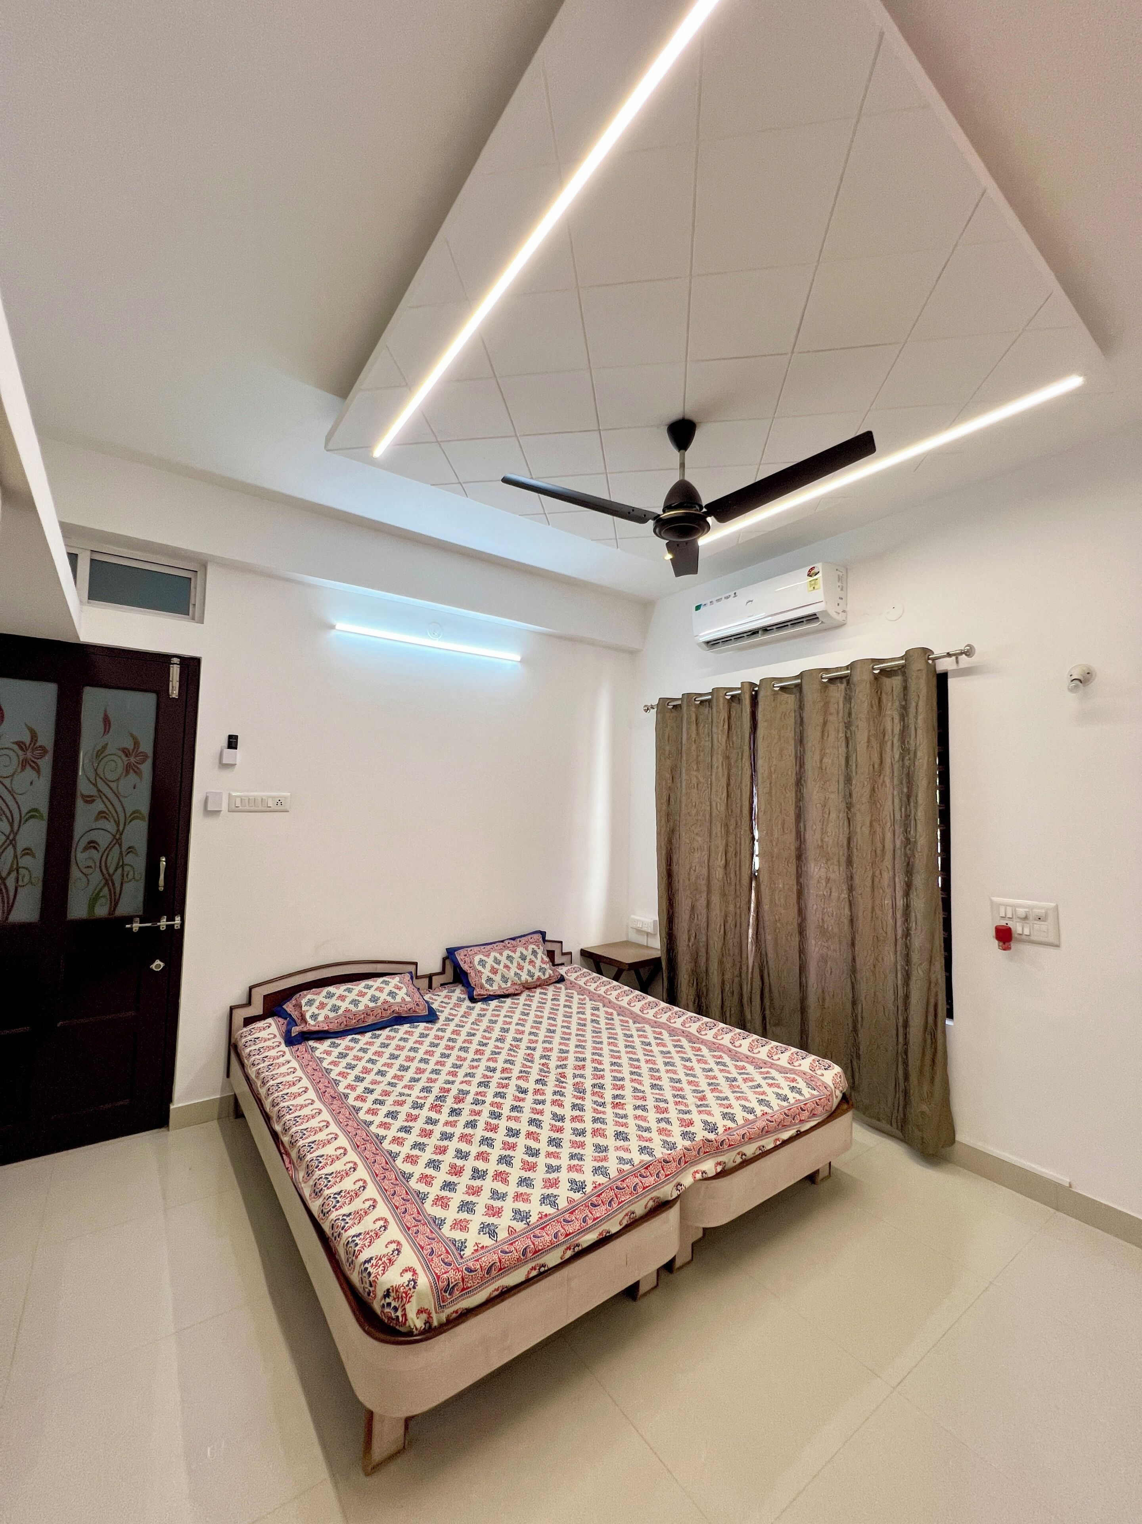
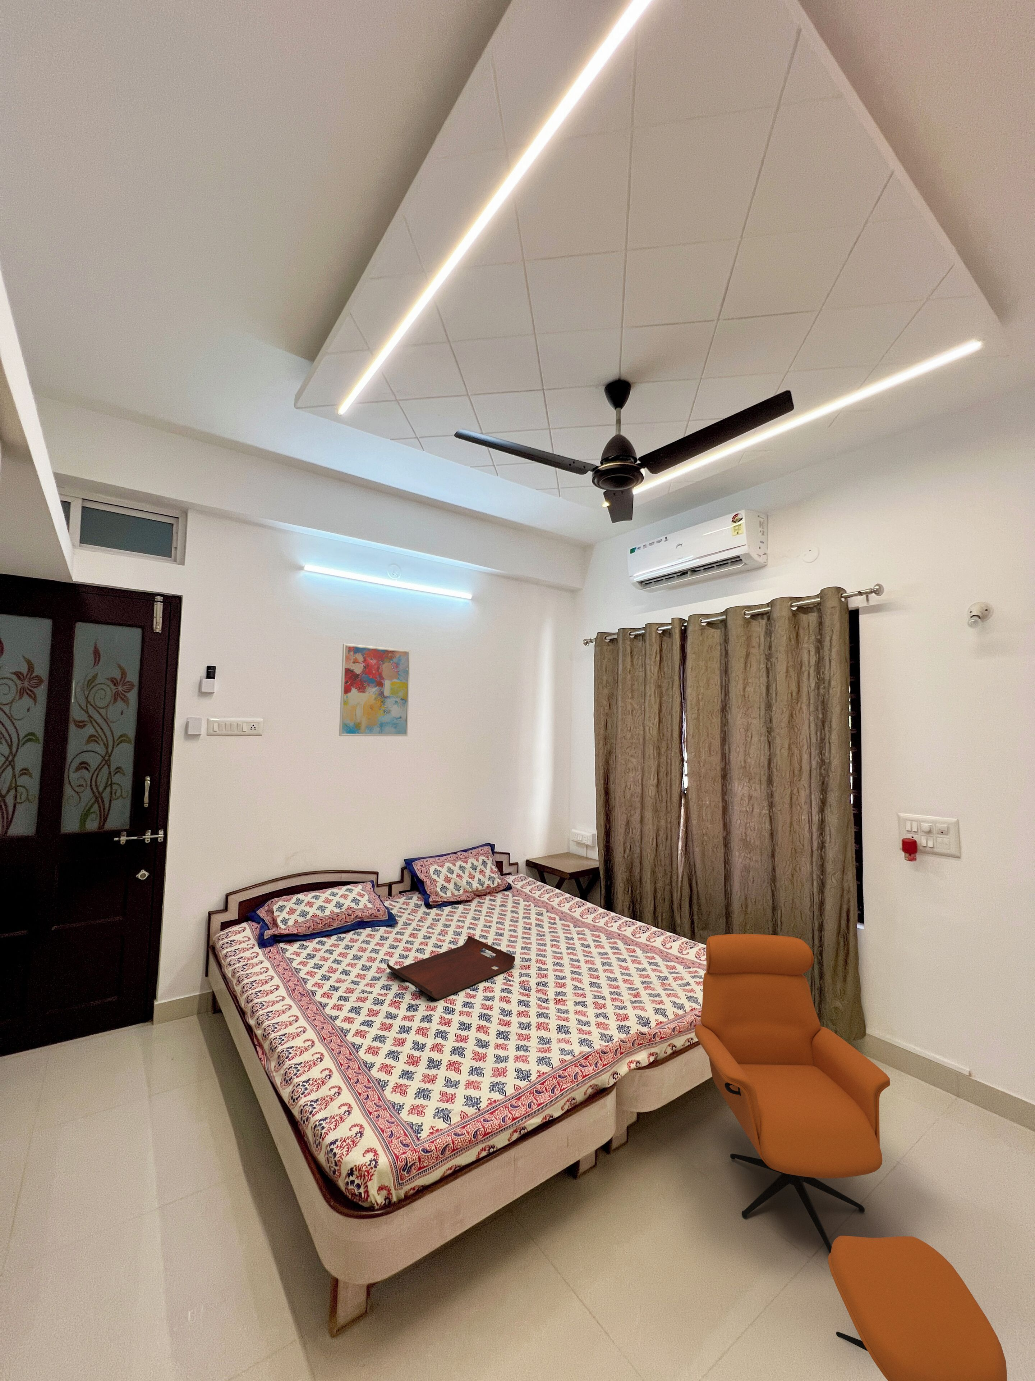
+ armchair [695,934,1008,1381]
+ wall art [338,644,411,736]
+ serving tray [386,935,515,999]
